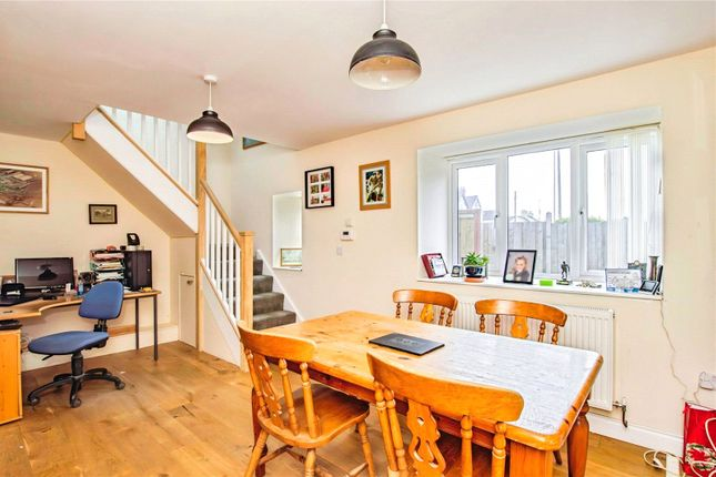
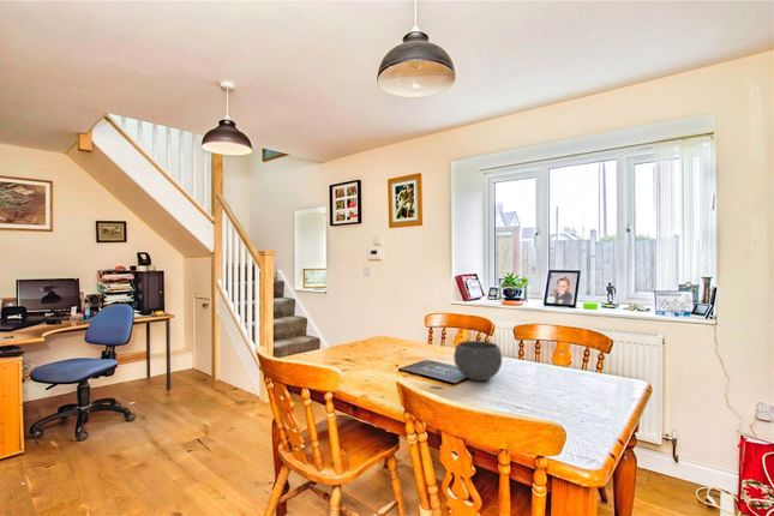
+ bowl [452,340,503,382]
